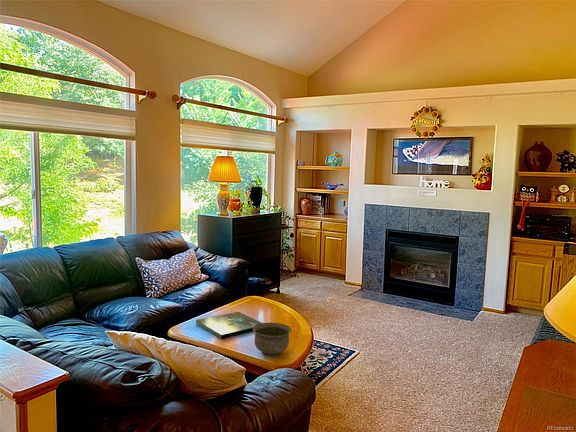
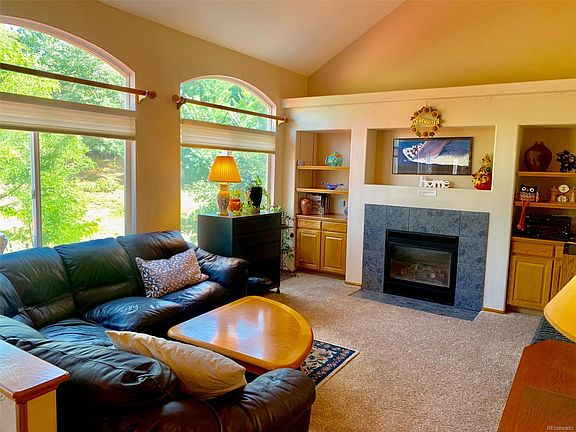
- board game [195,311,262,340]
- bowl [253,322,293,358]
